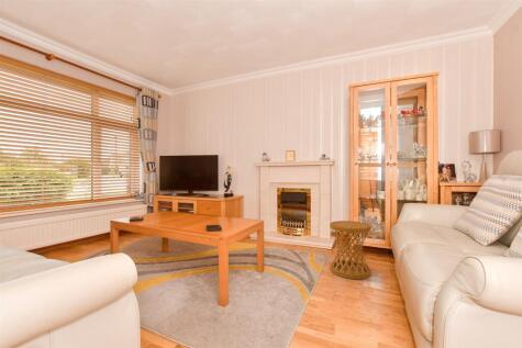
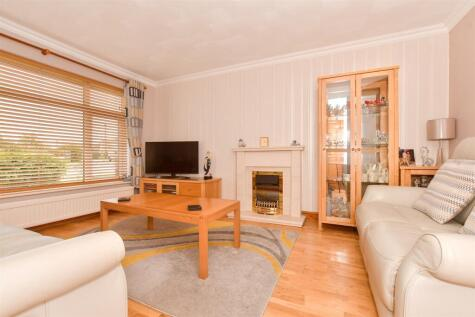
- side table [329,220,373,280]
